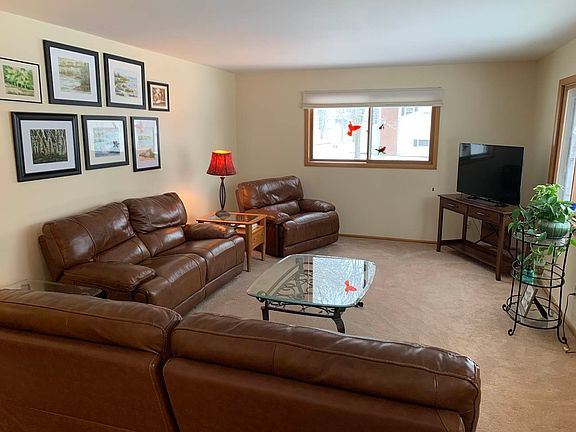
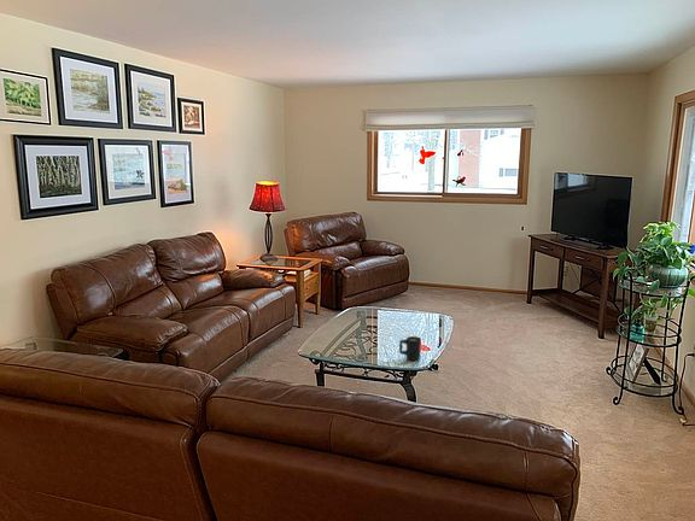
+ mug [398,335,422,362]
